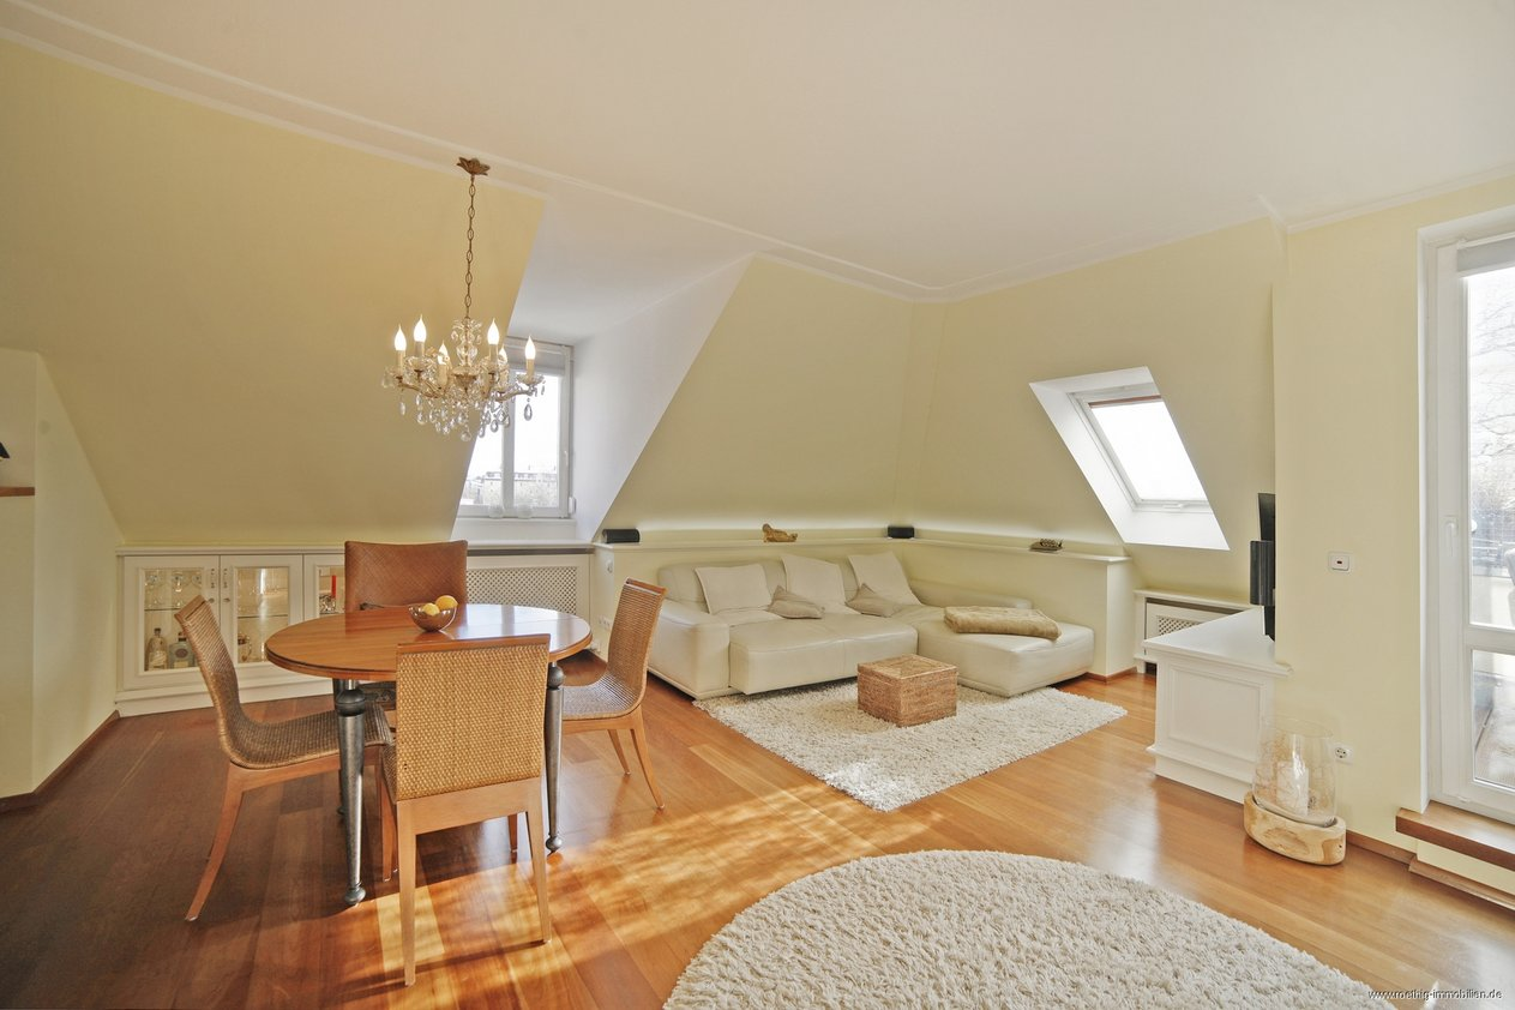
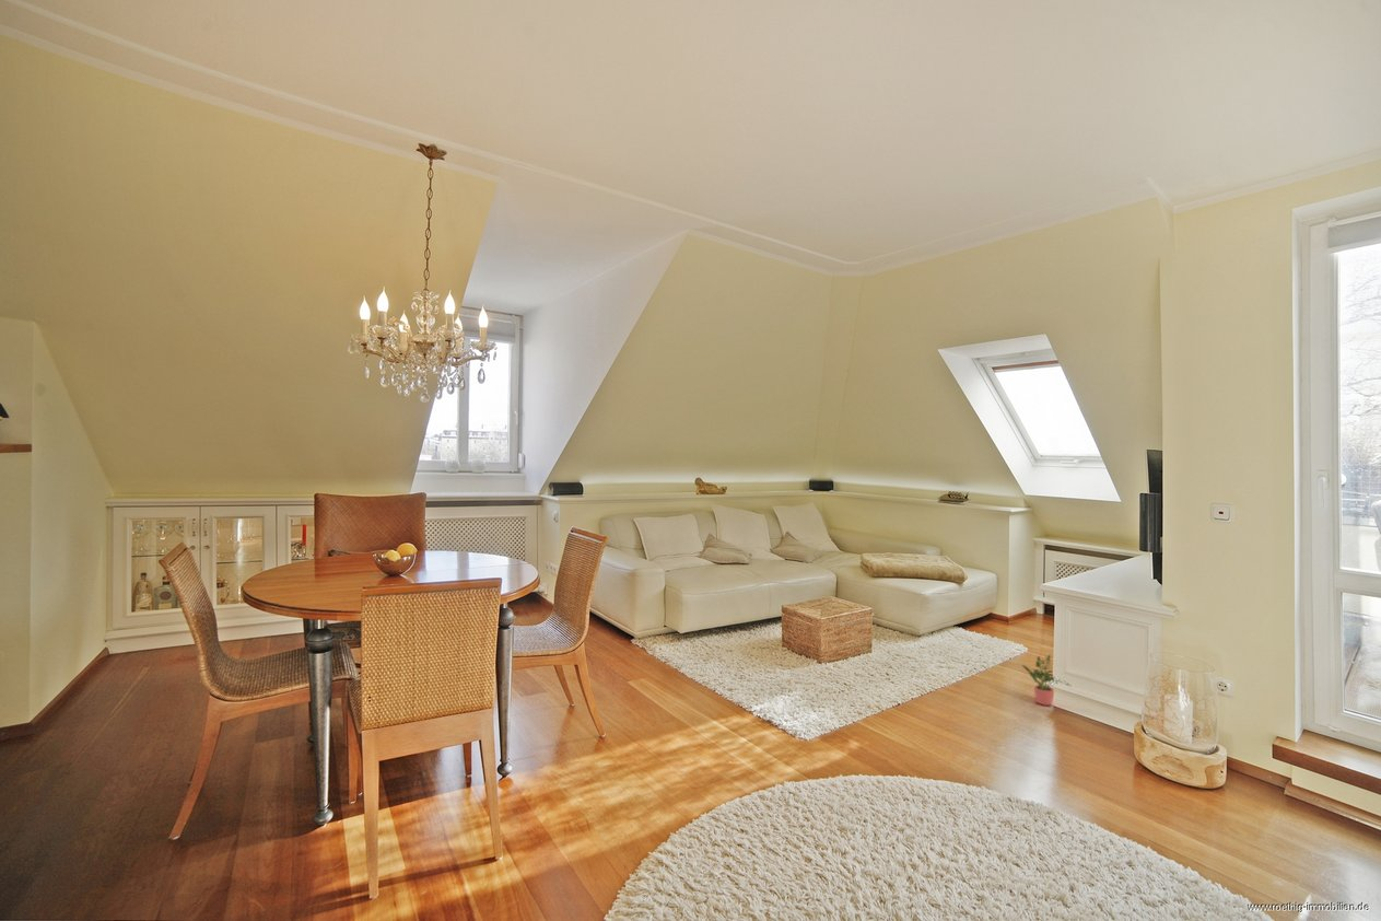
+ potted plant [1021,654,1070,707]
